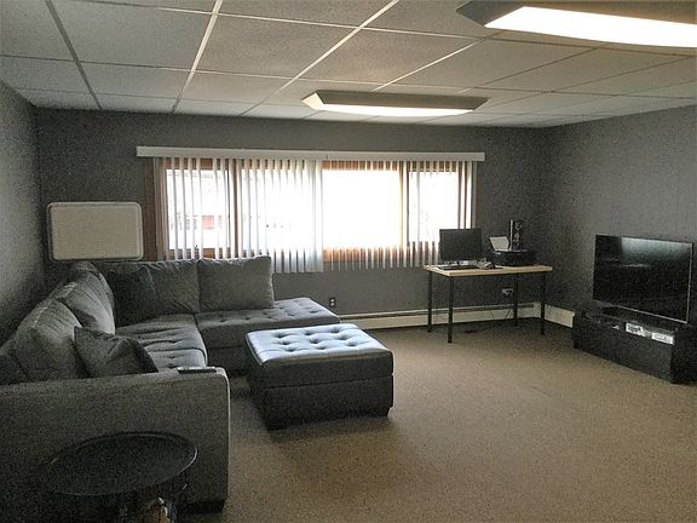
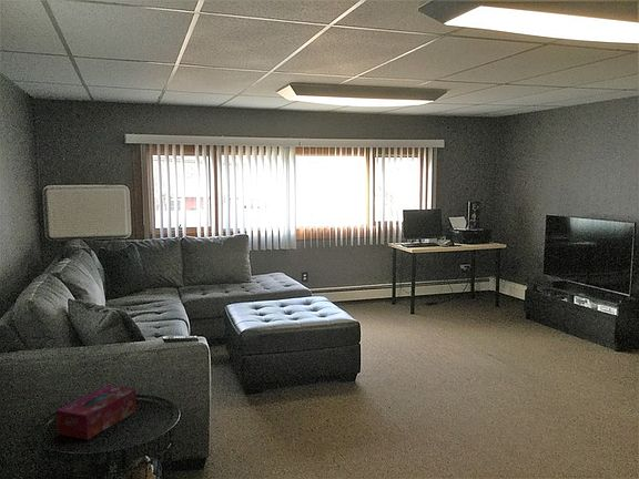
+ tissue box [55,384,138,441]
